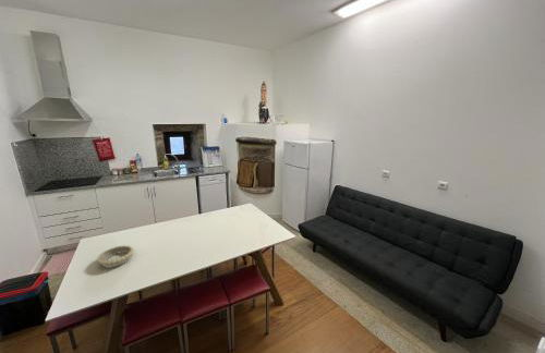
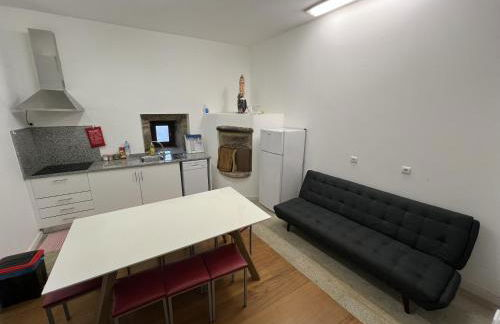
- decorative bowl [96,244,135,268]
